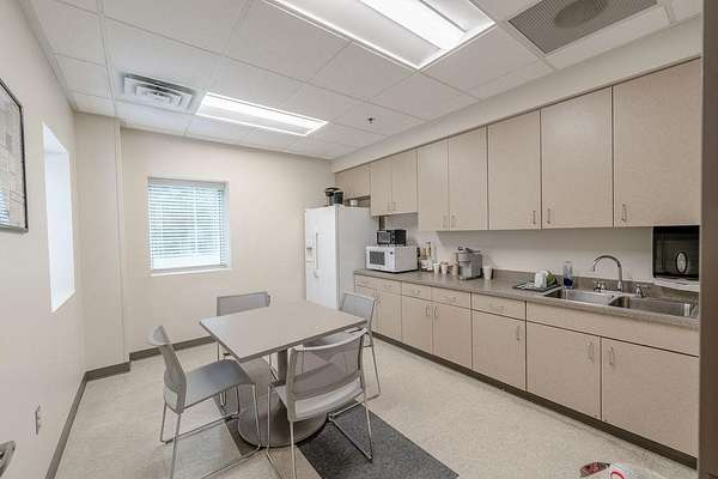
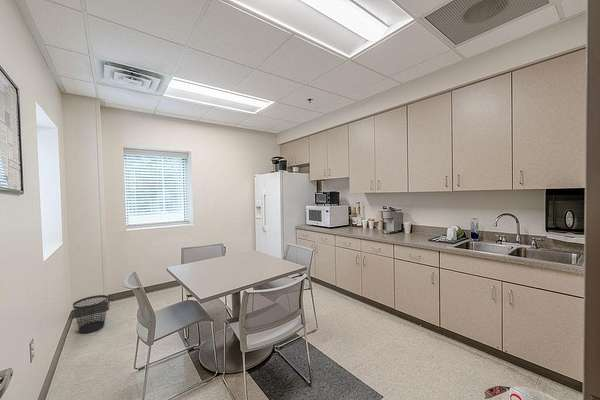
+ wastebasket [72,294,109,334]
